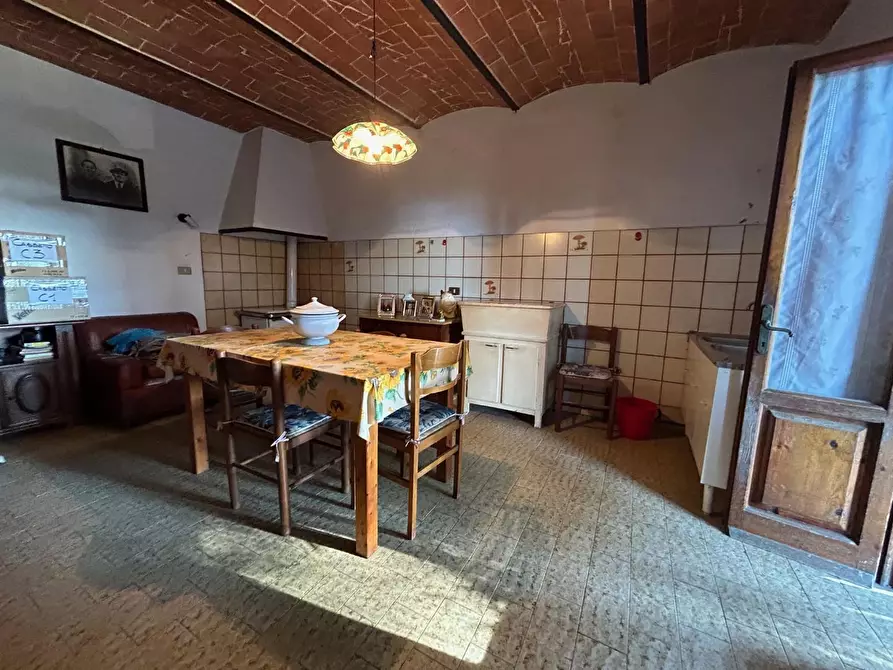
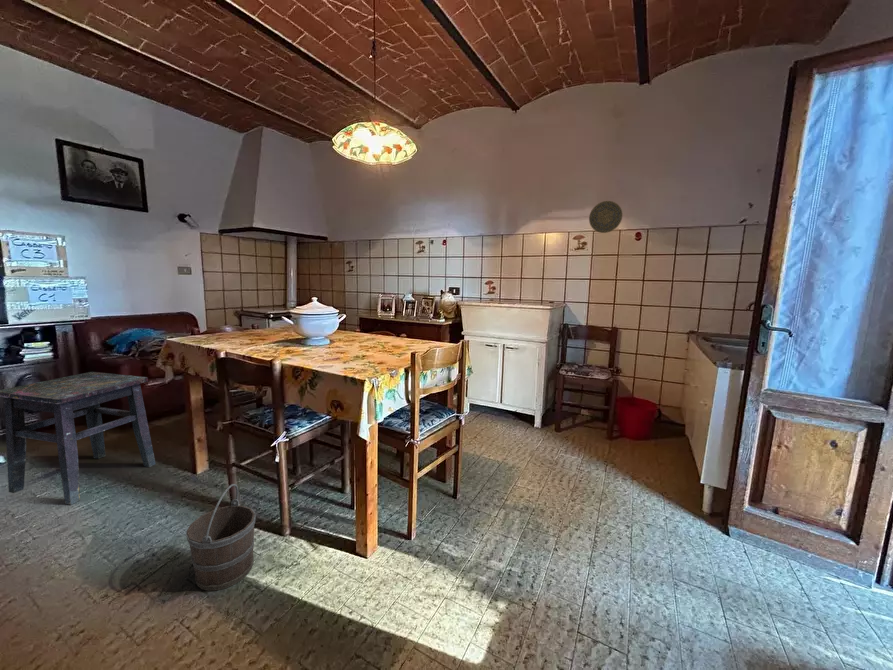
+ decorative plate [588,200,623,234]
+ side table [0,371,156,506]
+ bucket [185,483,257,592]
